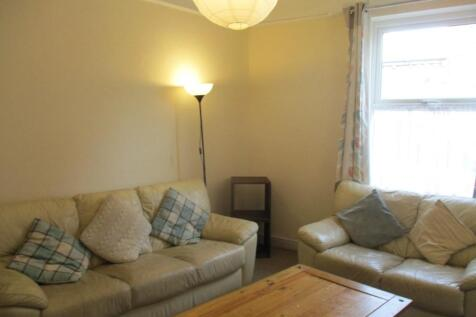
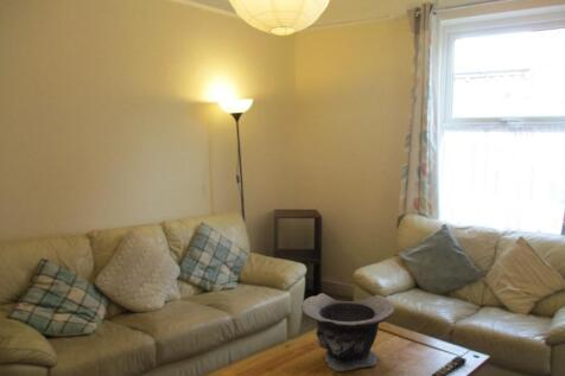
+ remote control [430,355,468,376]
+ decorative bowl [300,292,395,372]
